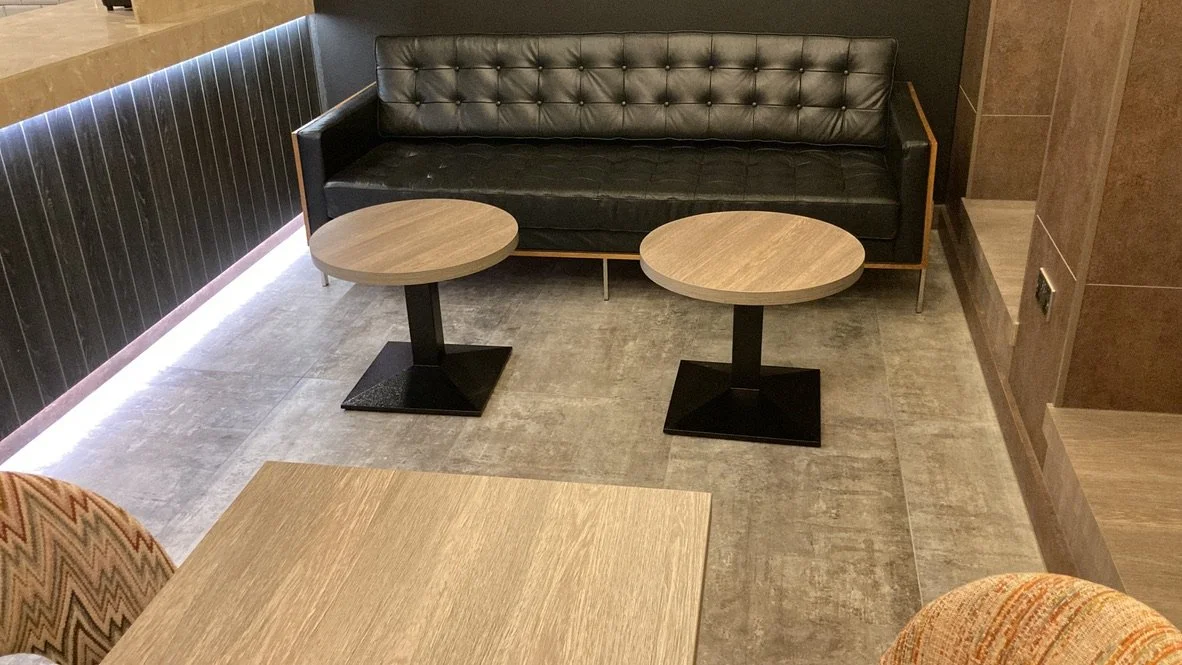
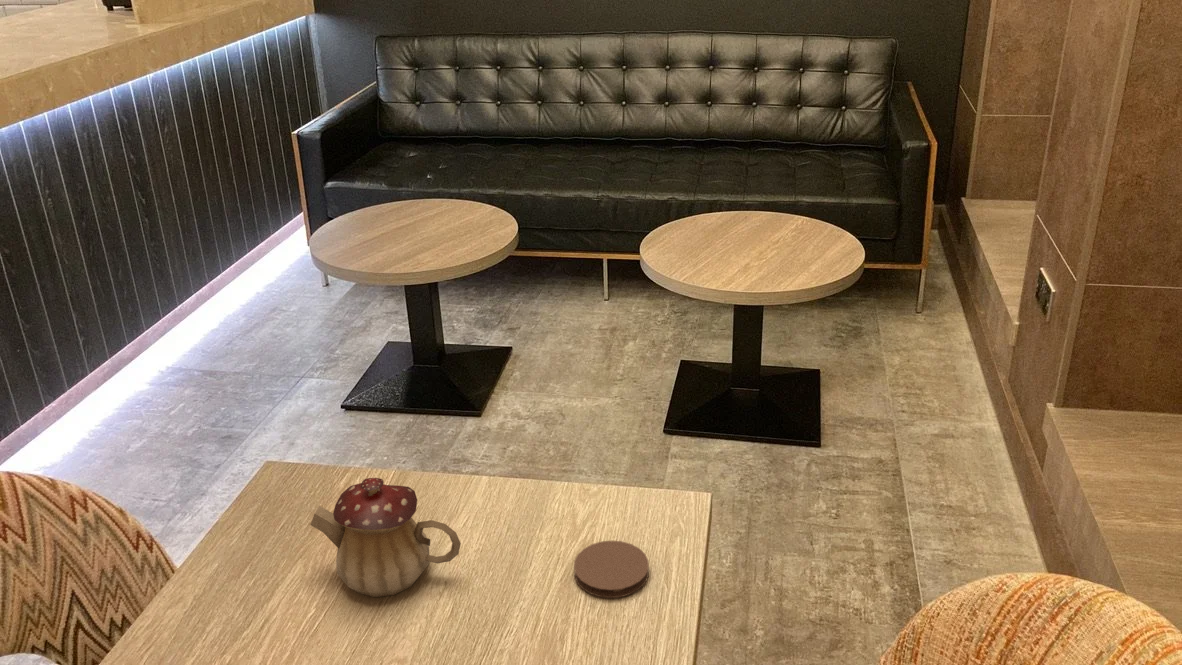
+ coaster [573,540,650,599]
+ teapot [310,477,462,598]
